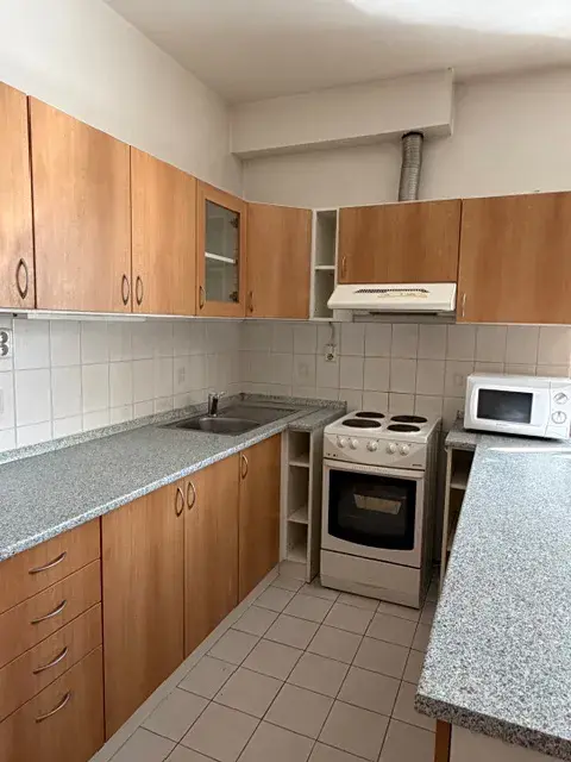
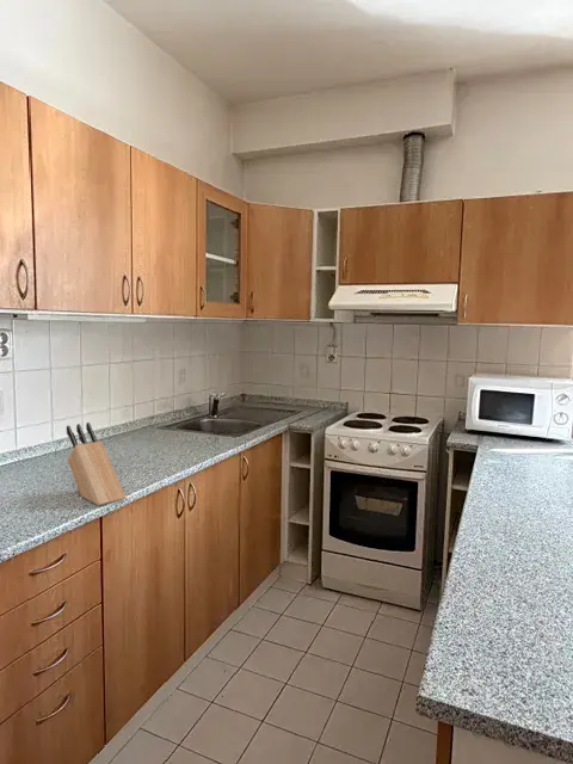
+ knife block [66,421,128,506]
